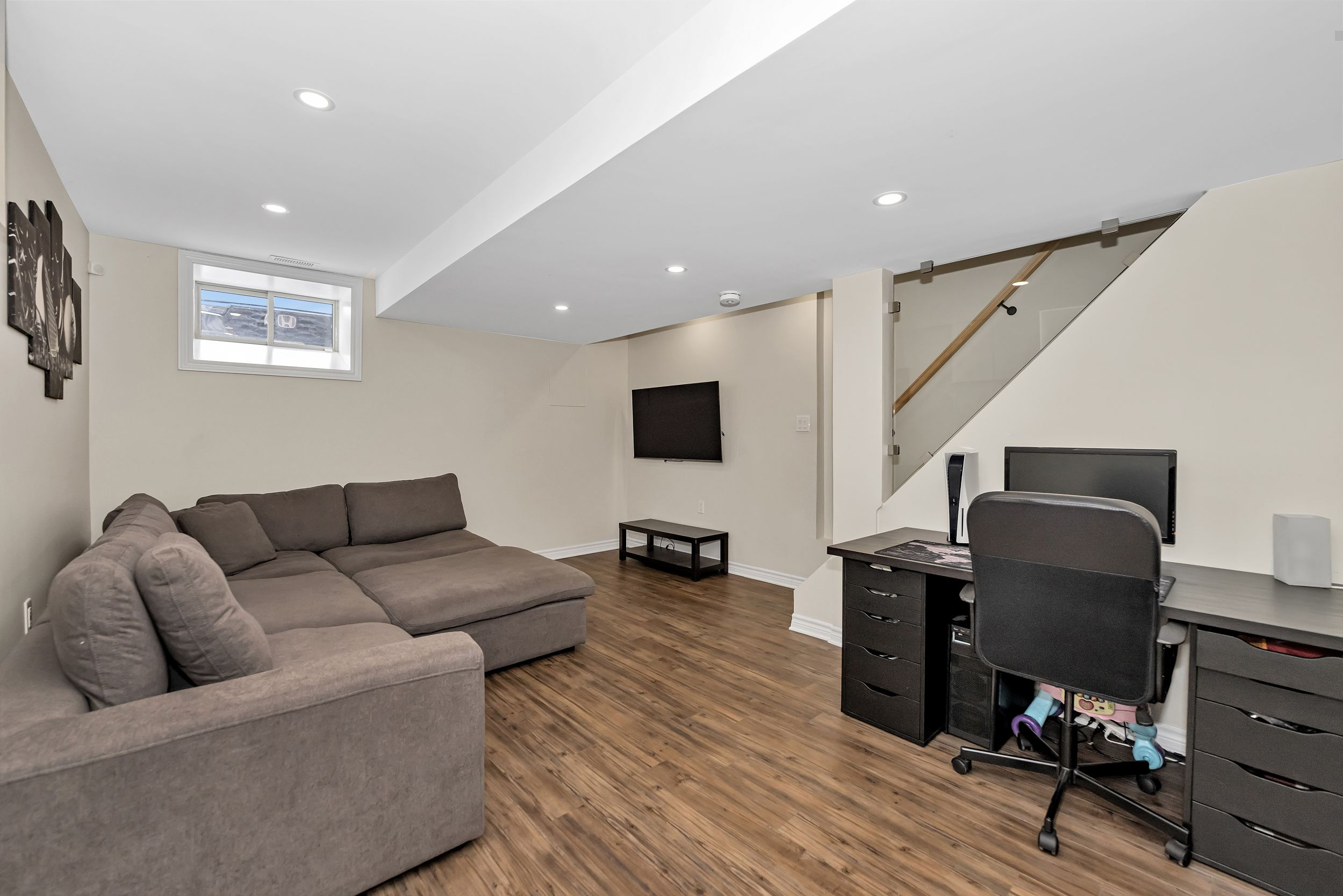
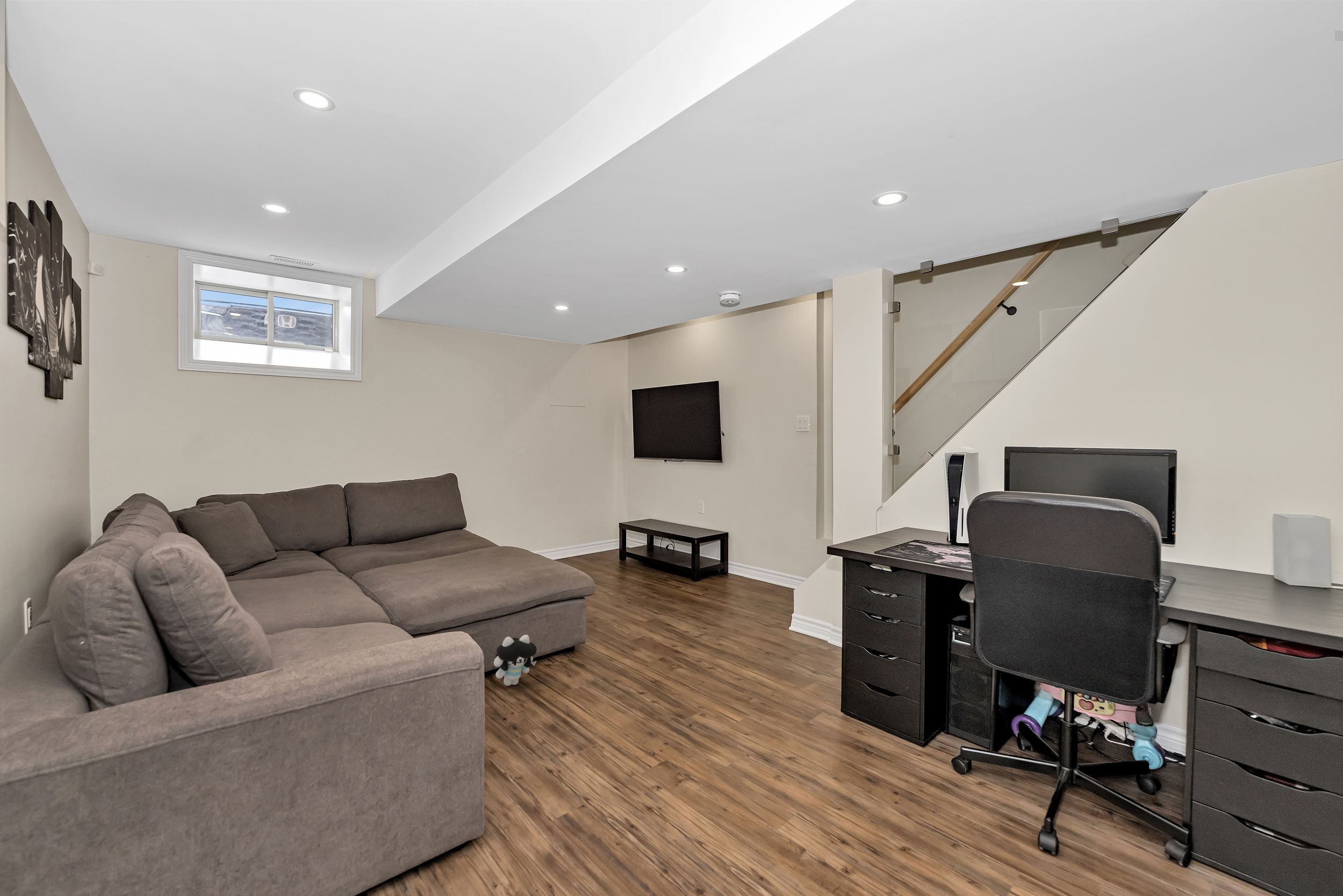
+ plush toy [493,634,537,686]
